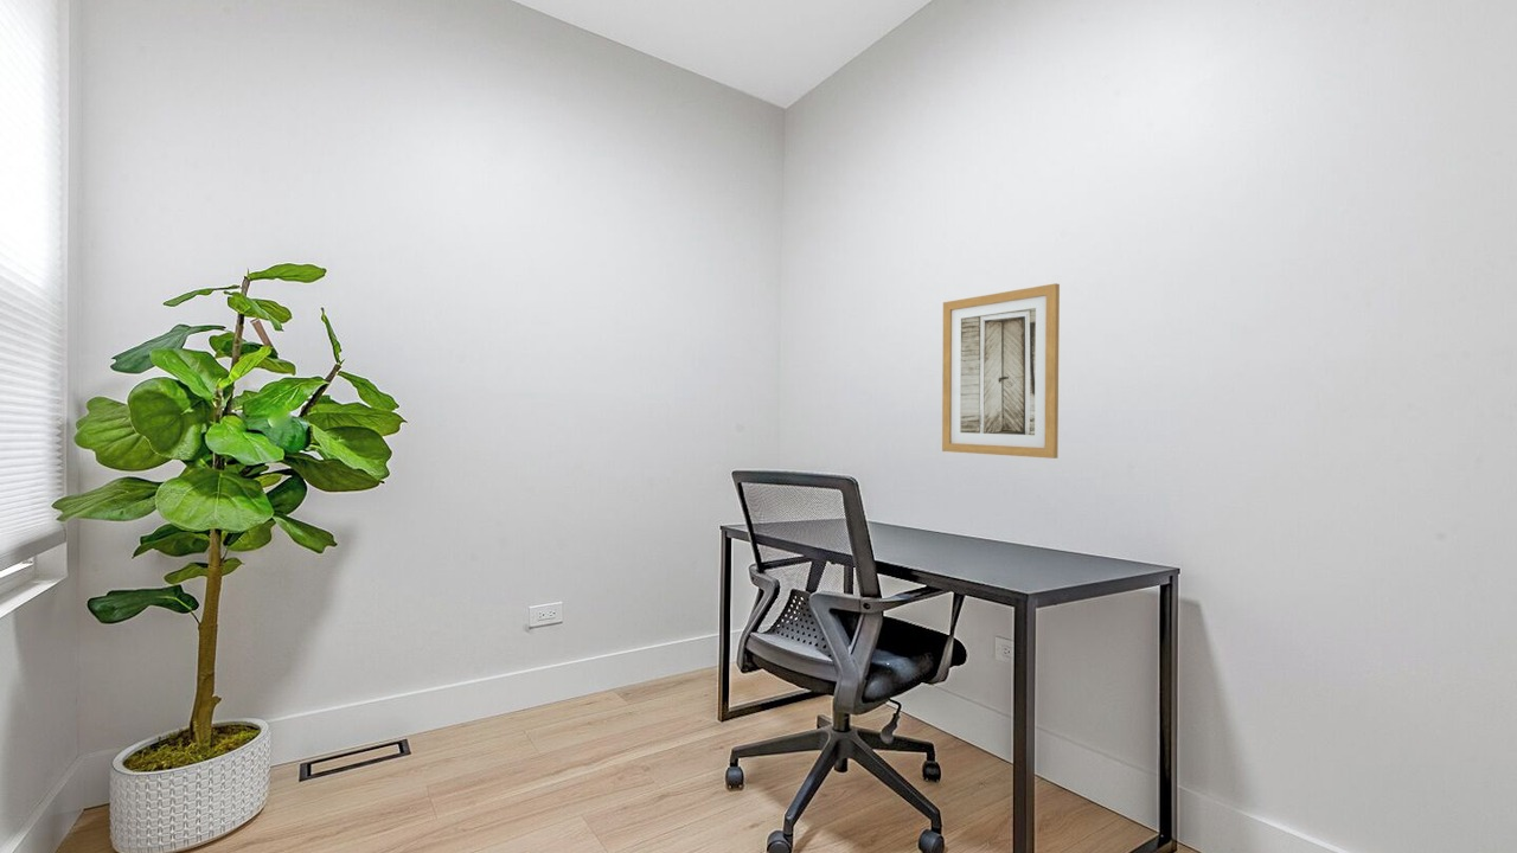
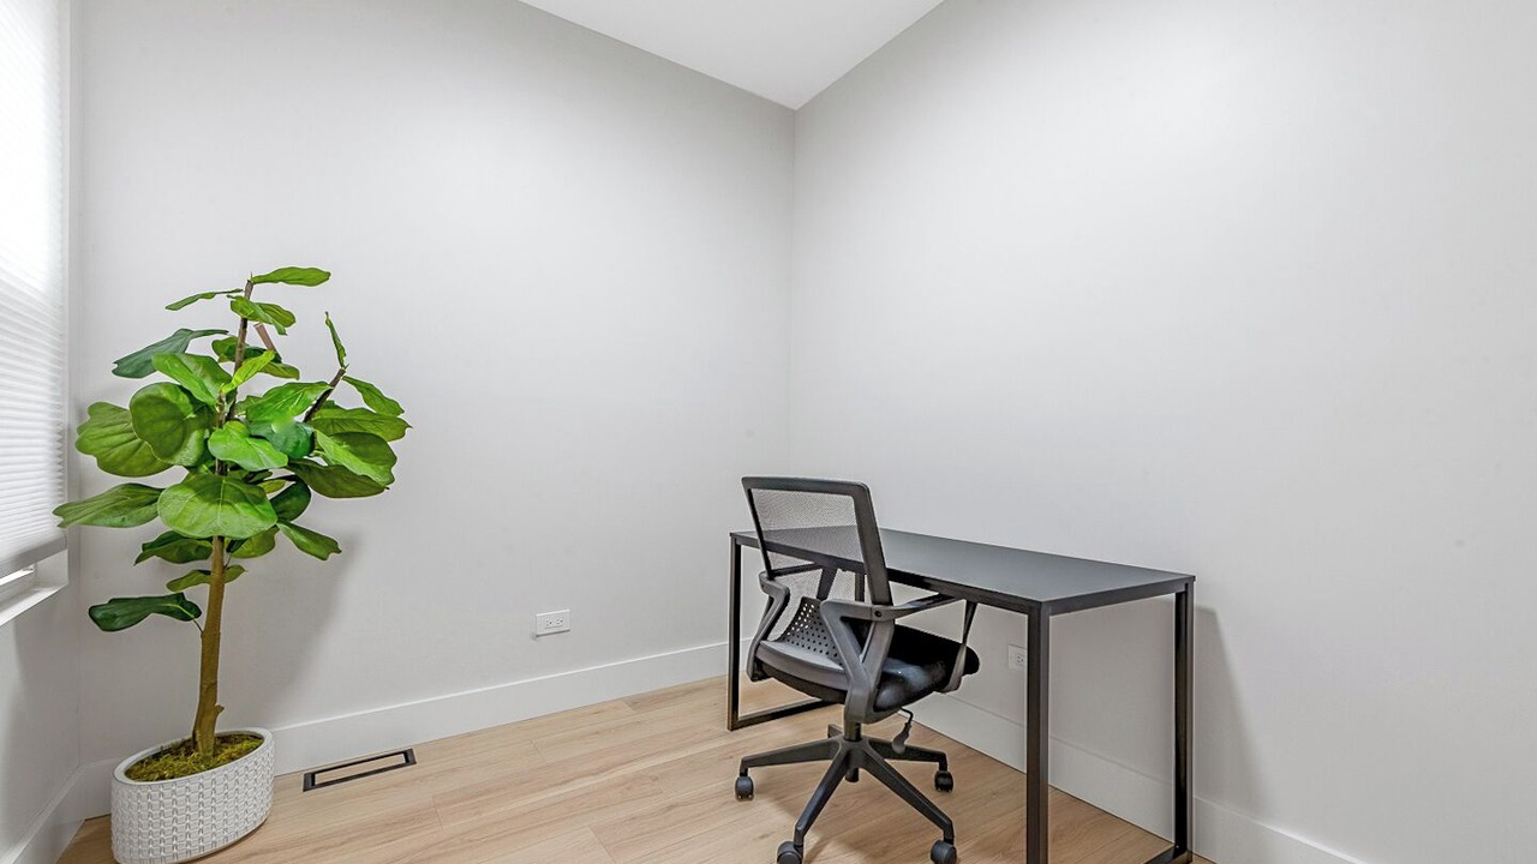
- wall art [941,282,1061,460]
